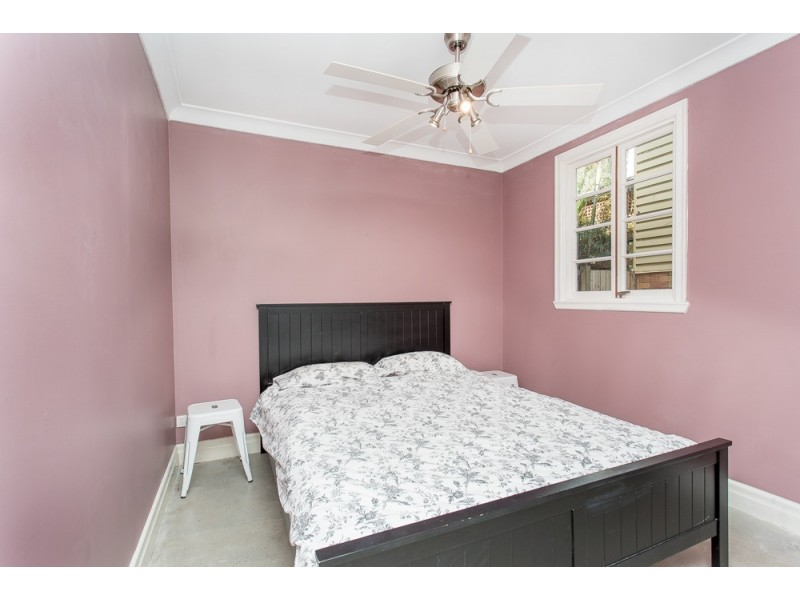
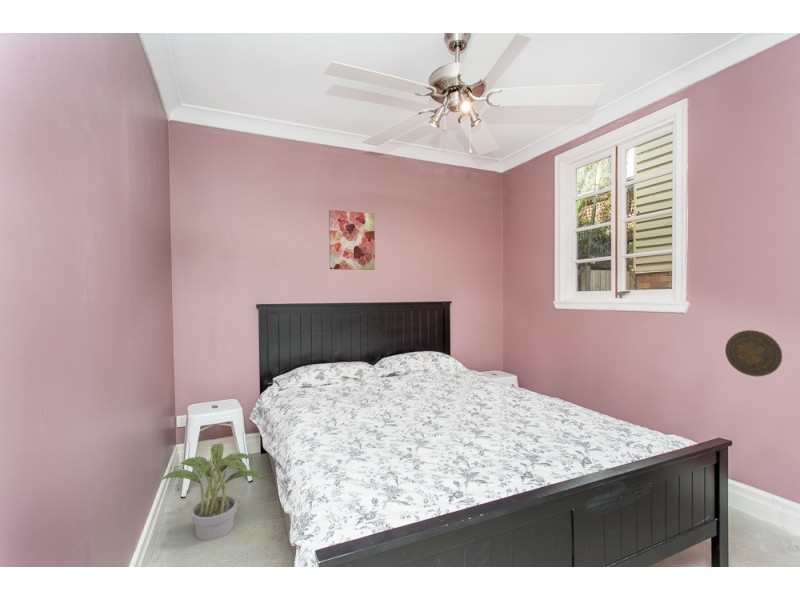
+ decorative plate [724,329,783,377]
+ wall art [328,209,376,271]
+ potted plant [159,442,264,542]
